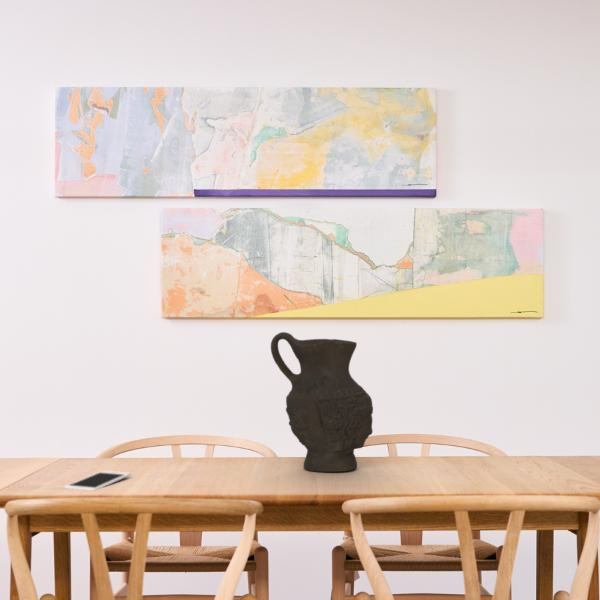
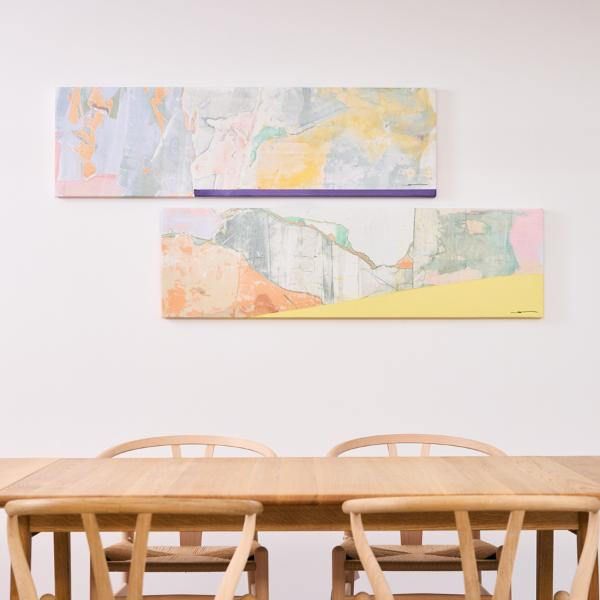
- cell phone [63,470,132,492]
- decorative vase [270,331,374,473]
